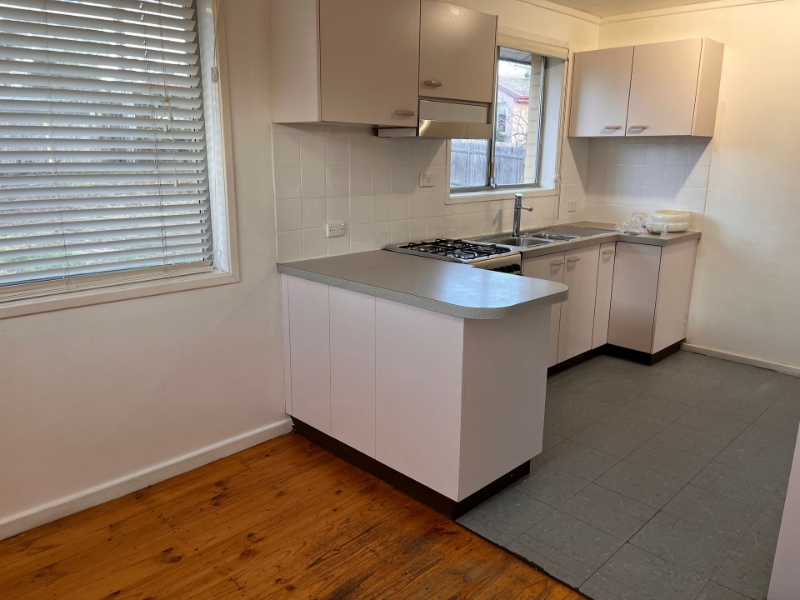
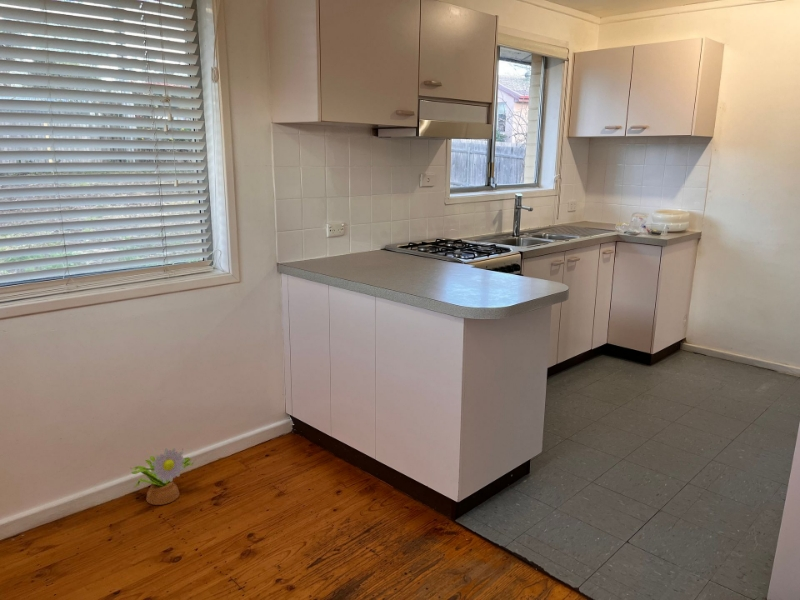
+ decorative plant [130,447,195,506]
